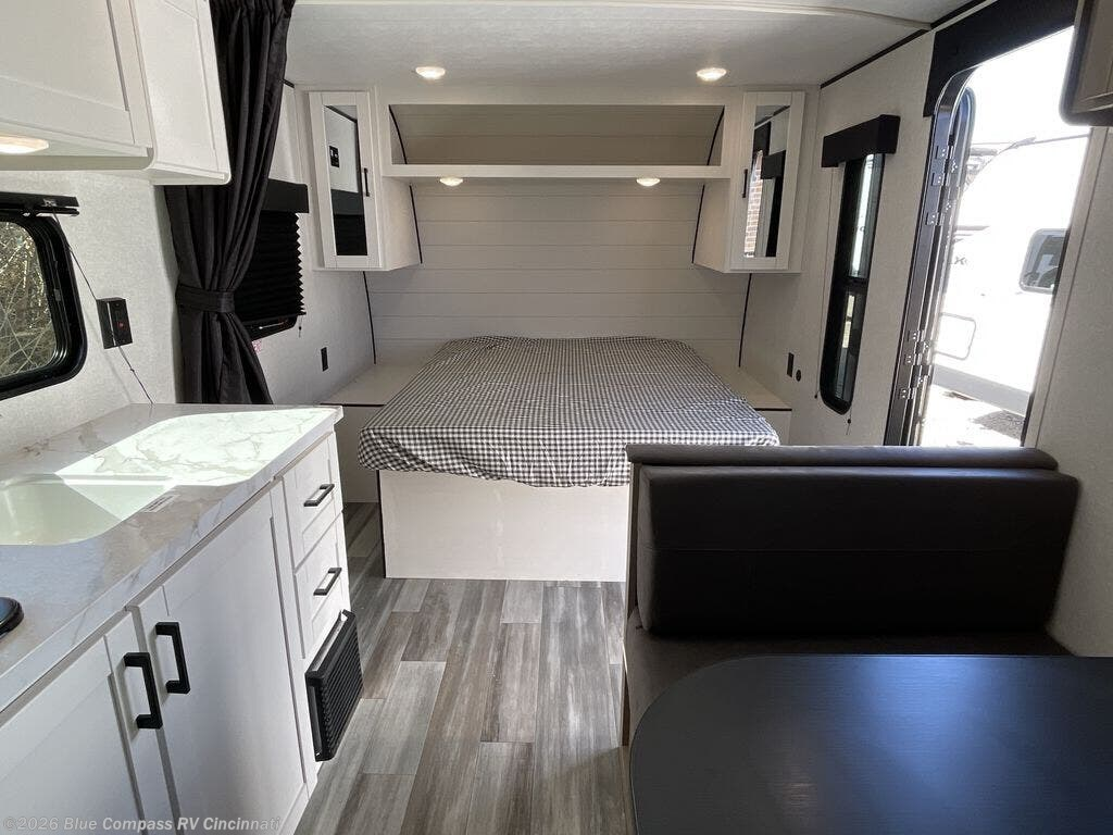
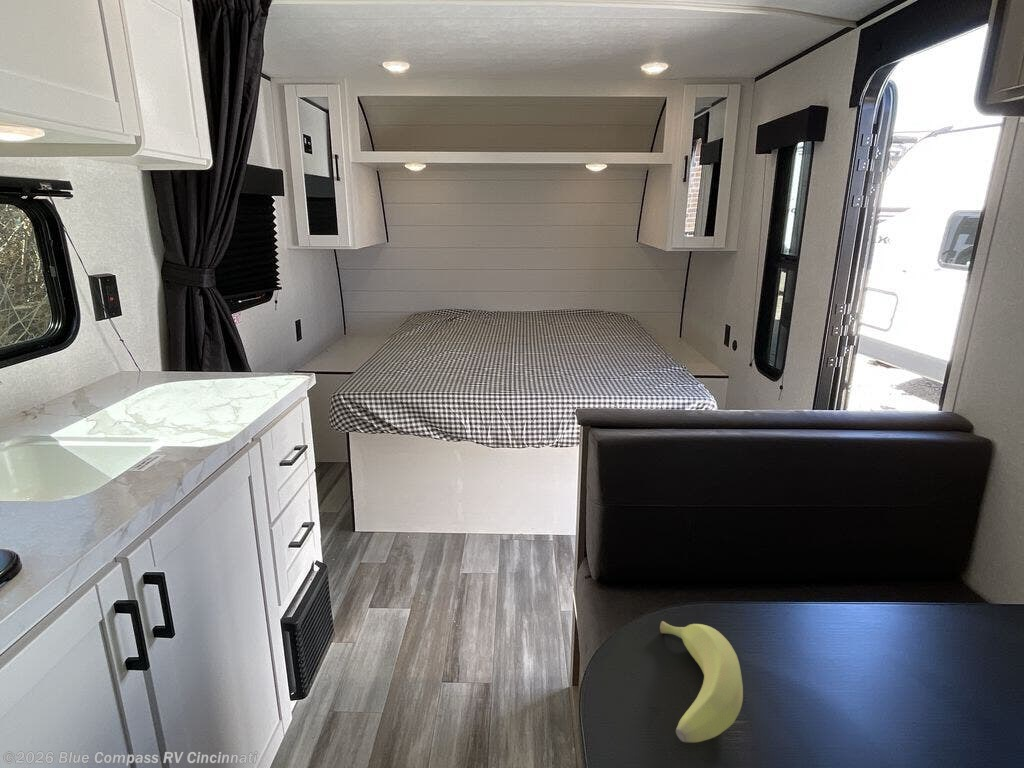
+ banana [659,620,744,743]
